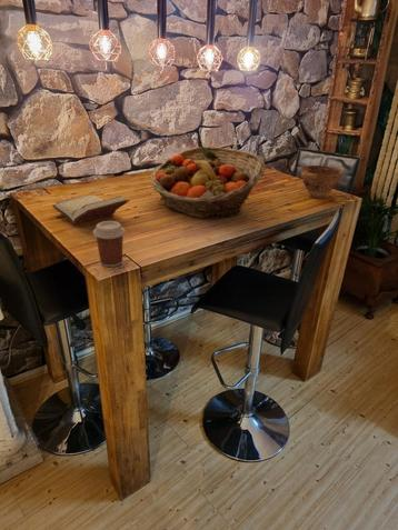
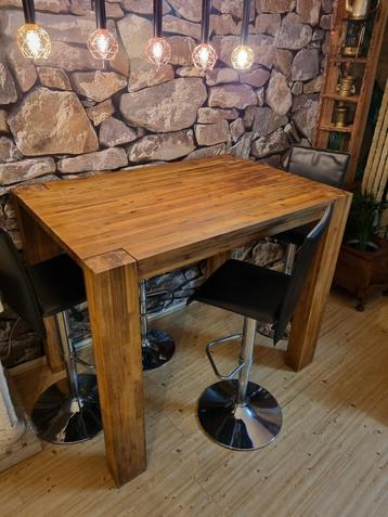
- bowl [300,164,344,199]
- book [51,192,131,226]
- fruit basket [150,146,266,220]
- coffee cup [92,220,126,268]
